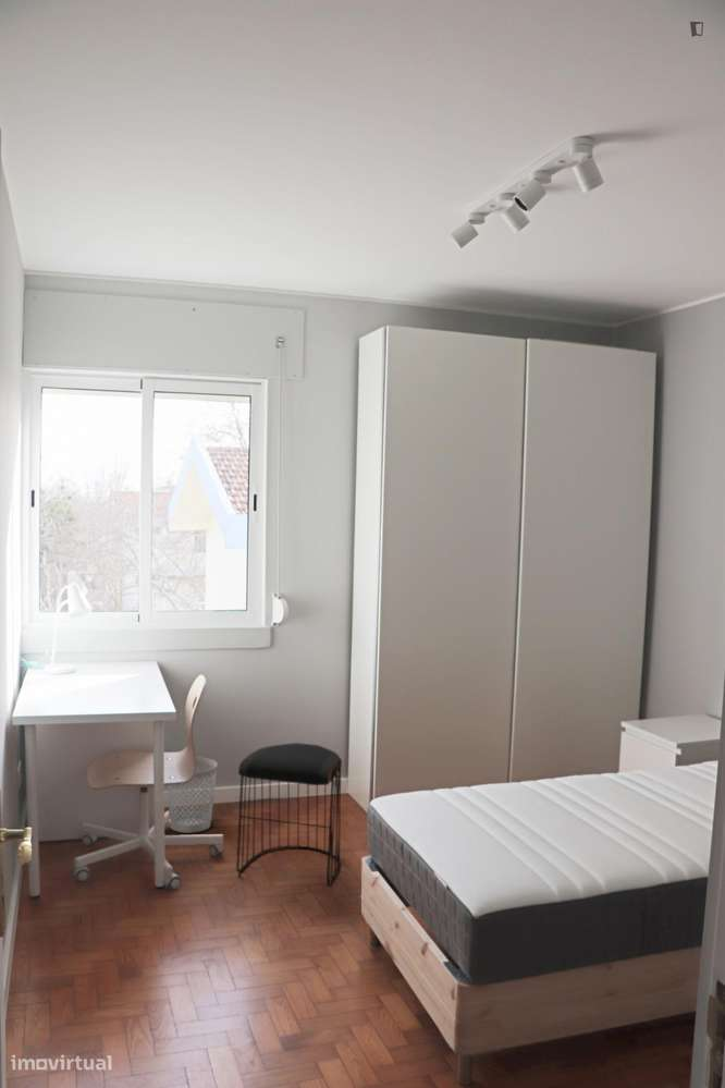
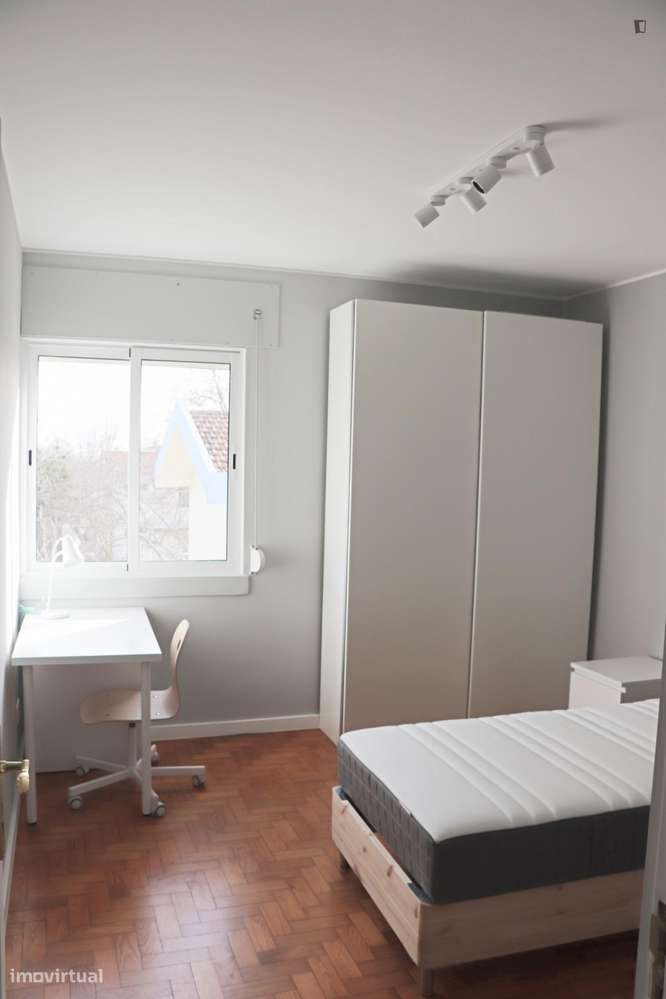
- wastebasket [167,756,219,834]
- stool [235,742,343,887]
